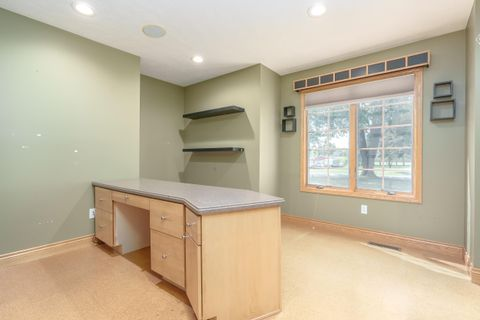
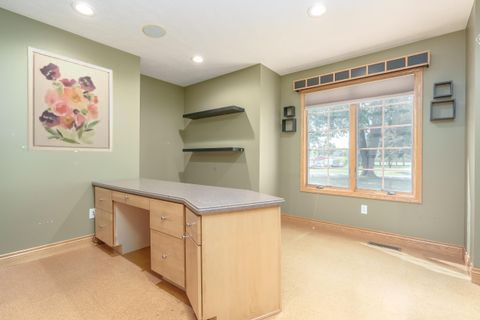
+ wall art [26,46,113,153]
